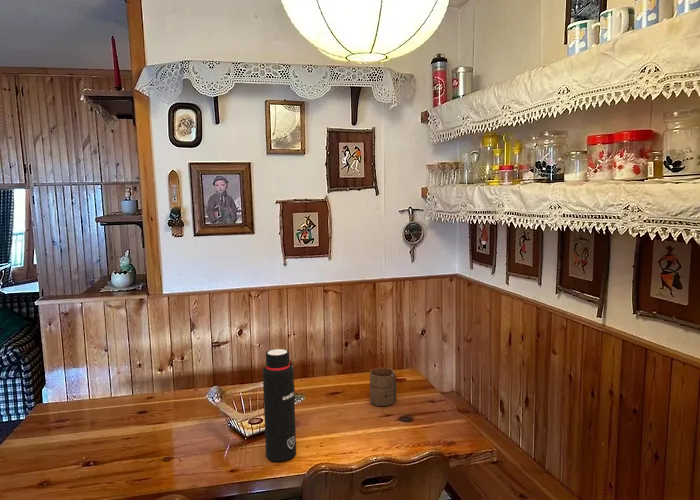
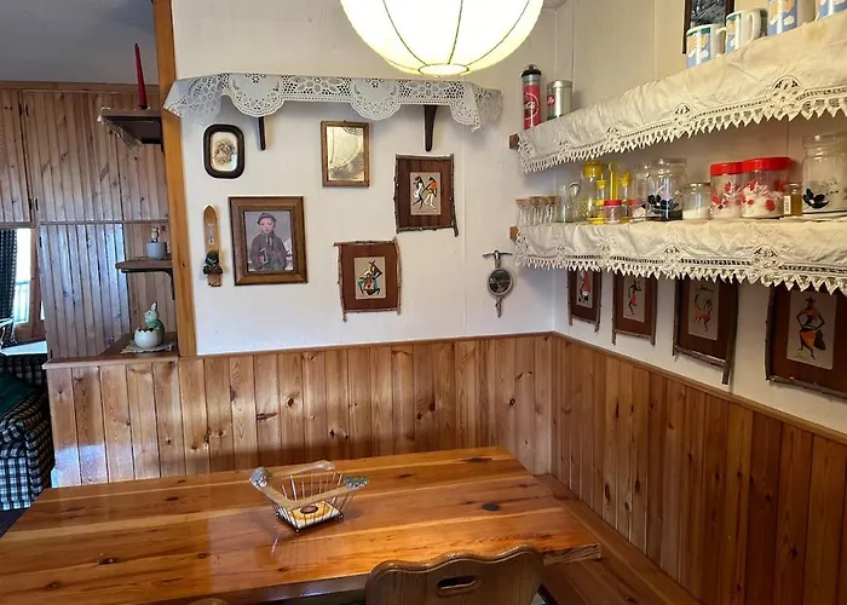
- water bottle [262,348,297,462]
- cup [369,367,398,407]
